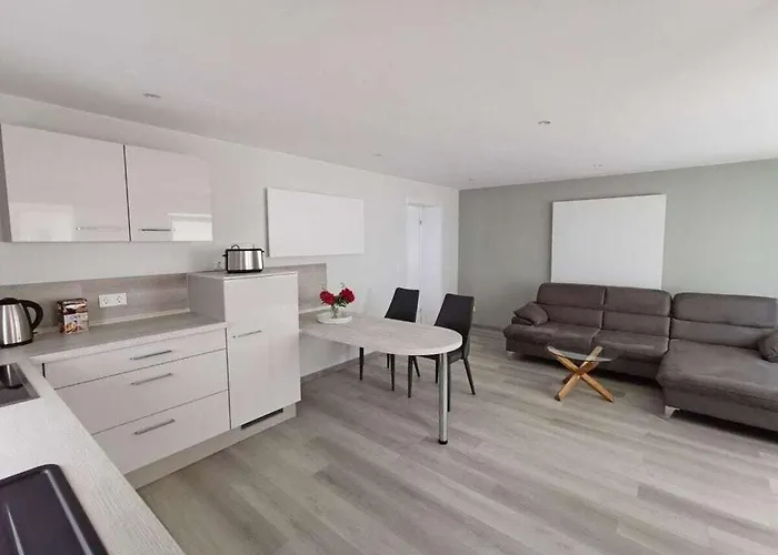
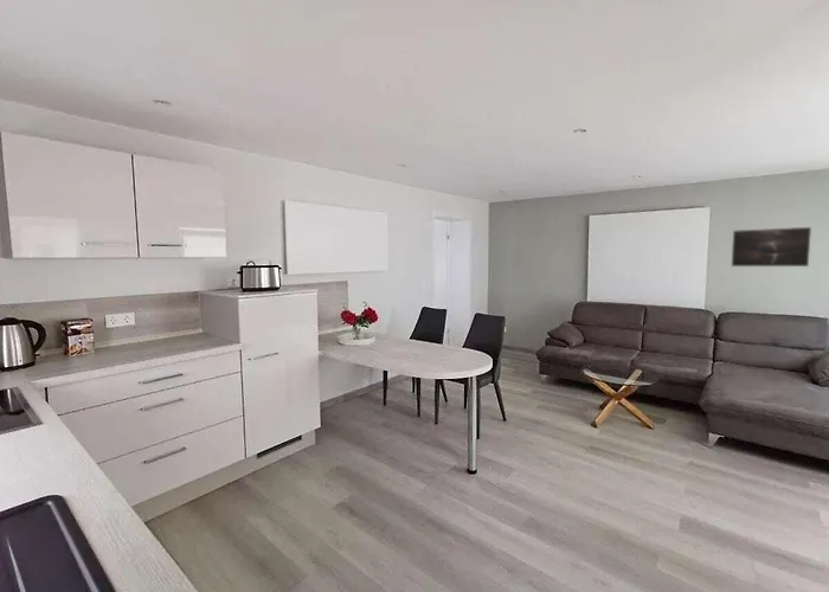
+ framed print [730,226,812,268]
